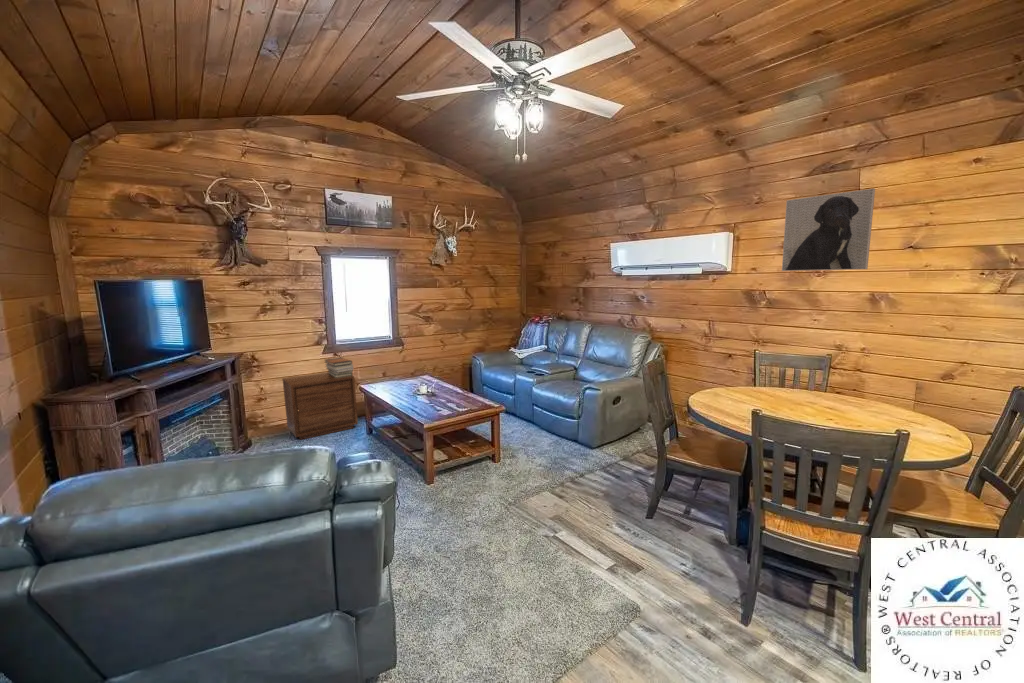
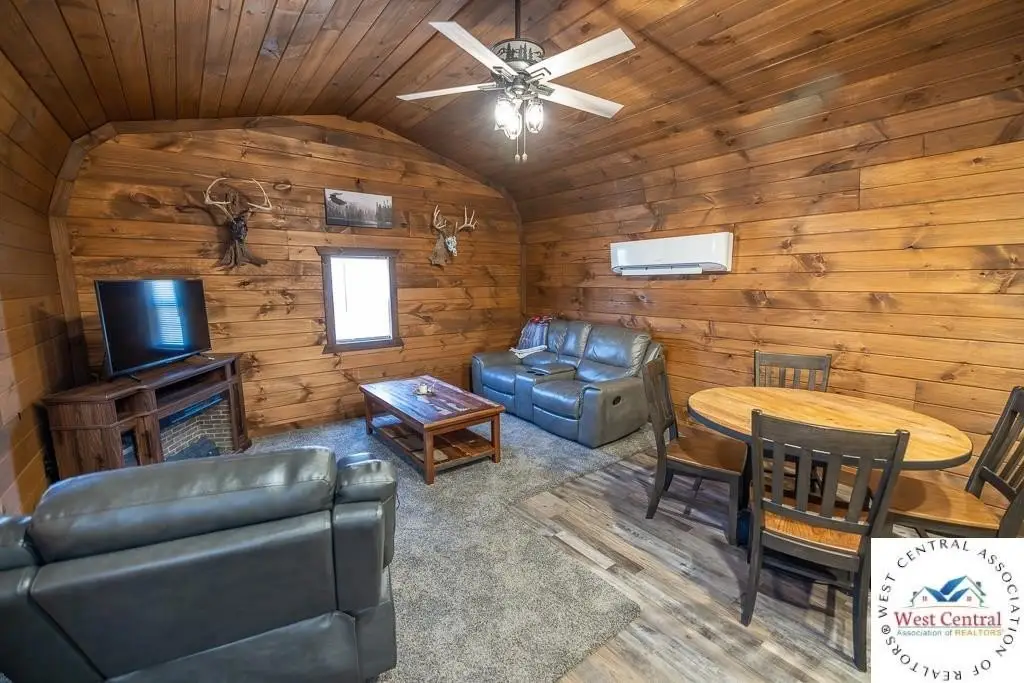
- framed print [781,188,876,272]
- book stack [324,356,354,378]
- nightstand [281,371,359,441]
